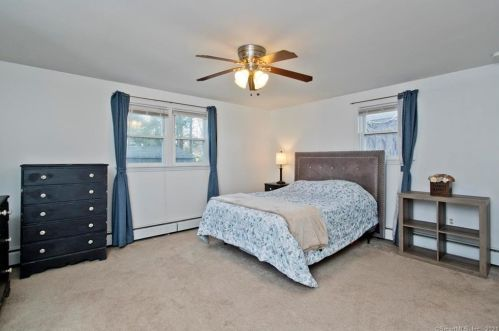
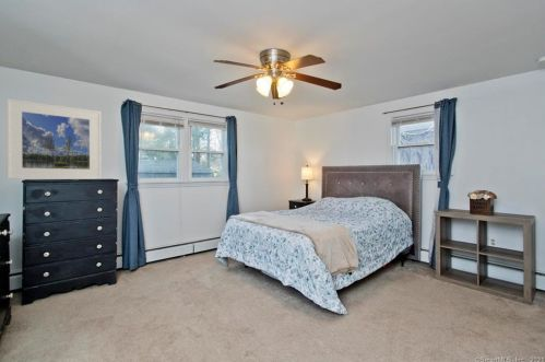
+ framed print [5,97,103,180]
